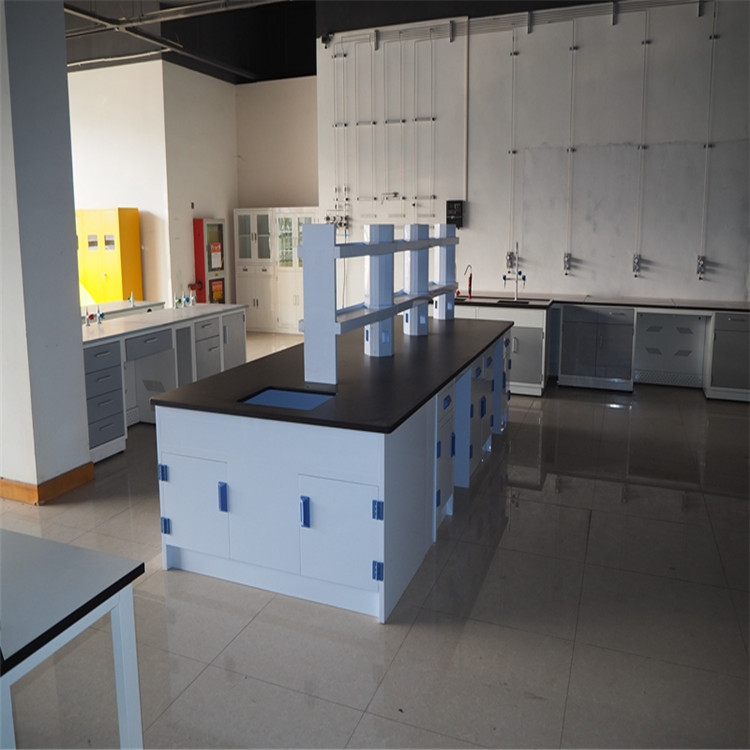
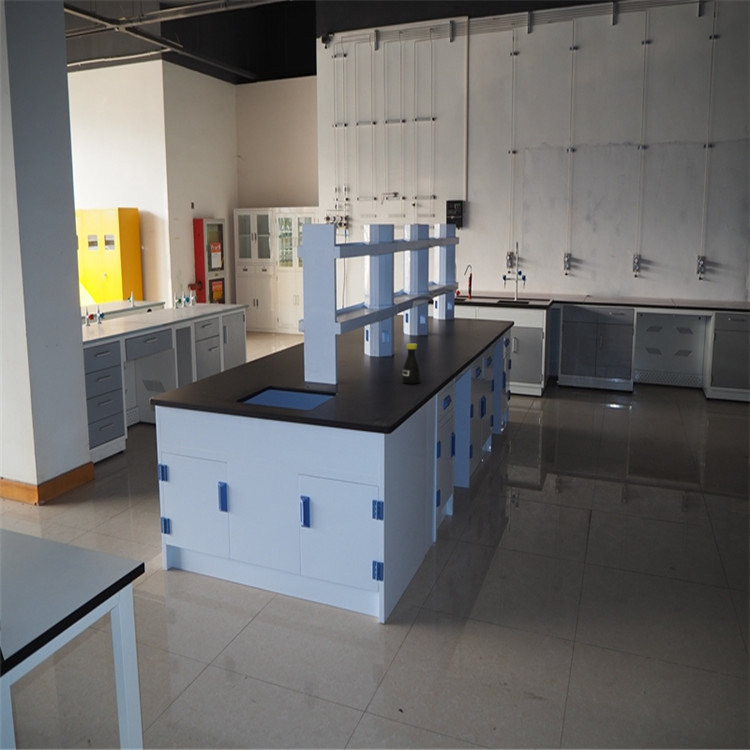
+ bottle [401,343,422,385]
